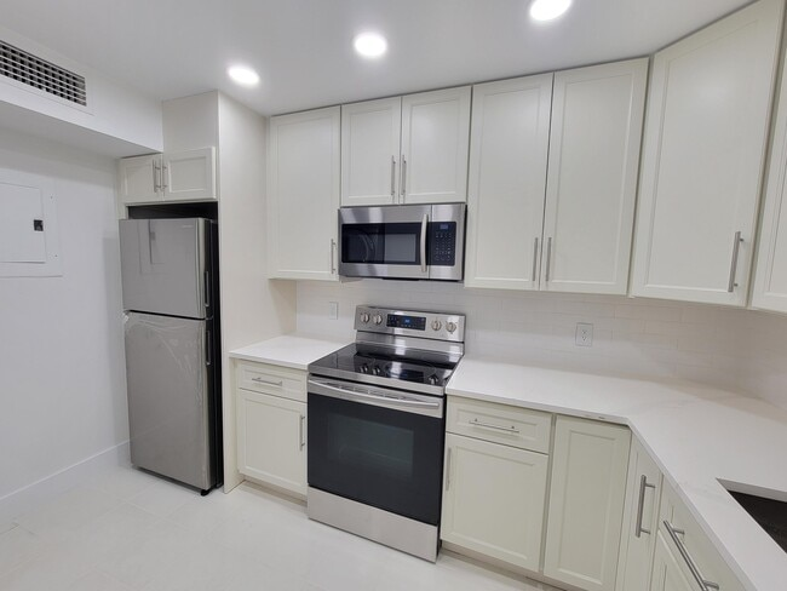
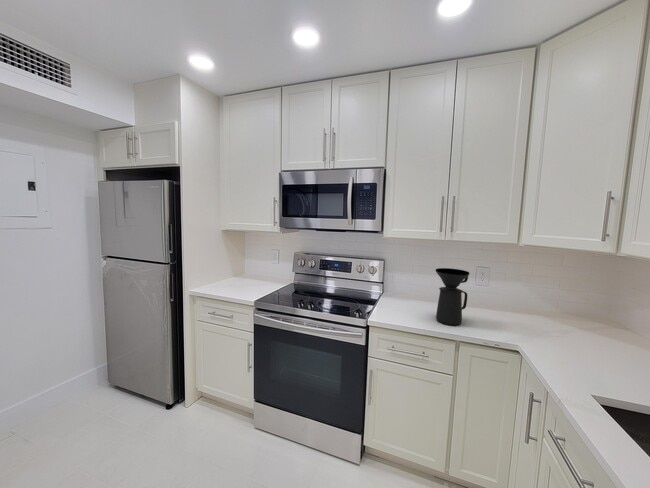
+ coffee maker [435,267,470,326]
